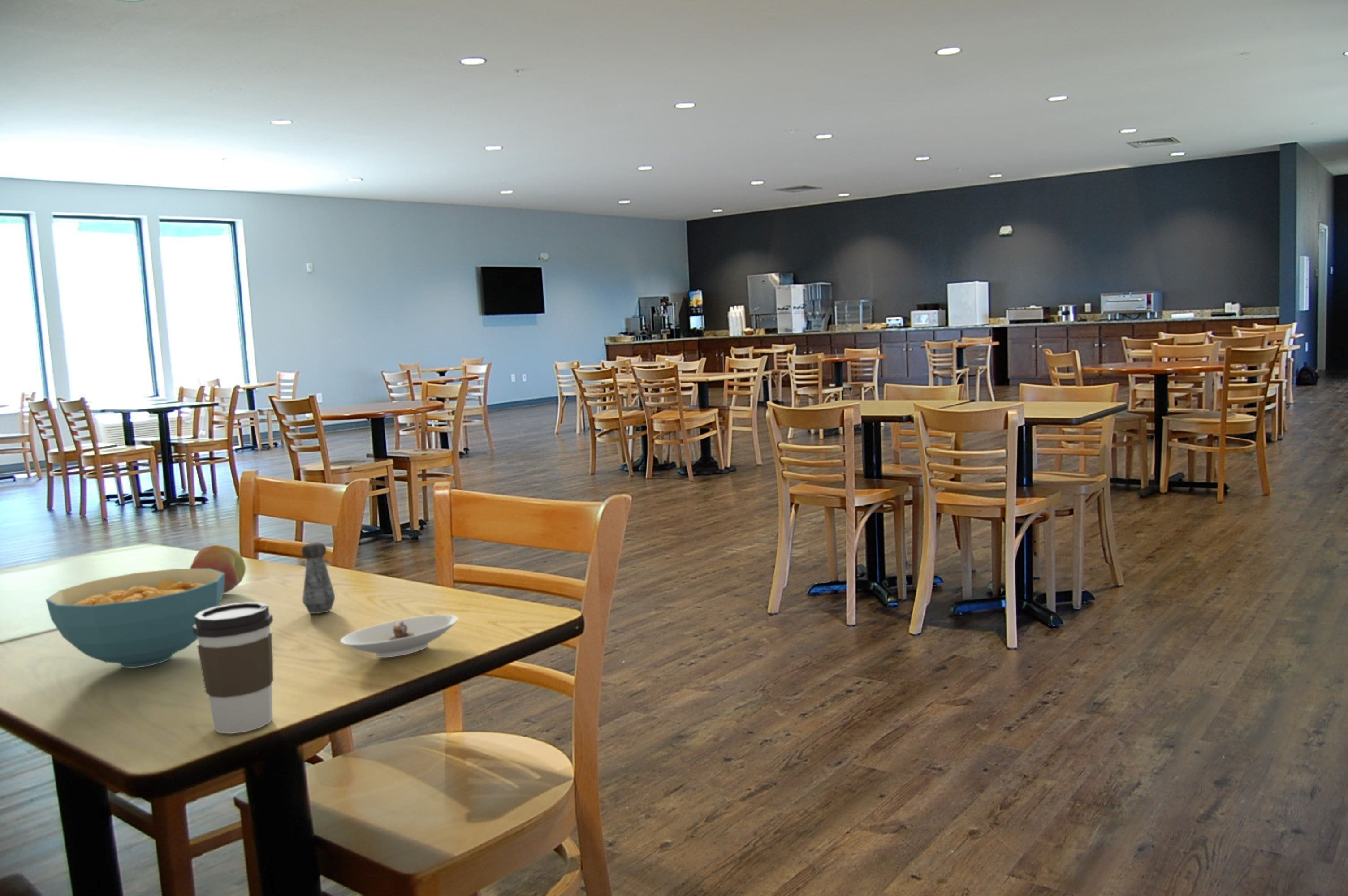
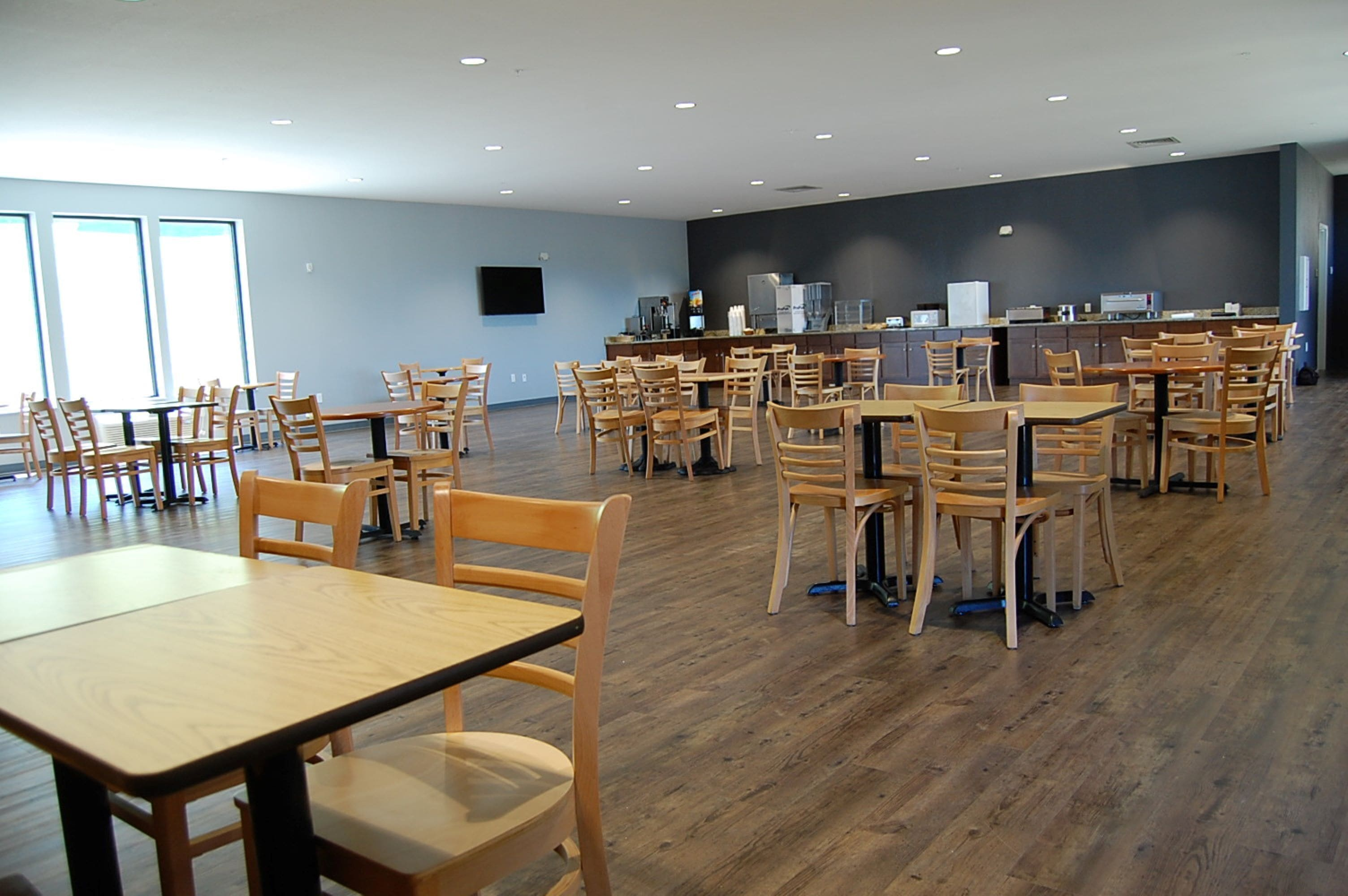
- coffee cup [193,602,274,734]
- cereal bowl [45,568,225,668]
- salt shaker [302,542,336,614]
- fruit [190,544,246,594]
- saucer [340,614,458,658]
